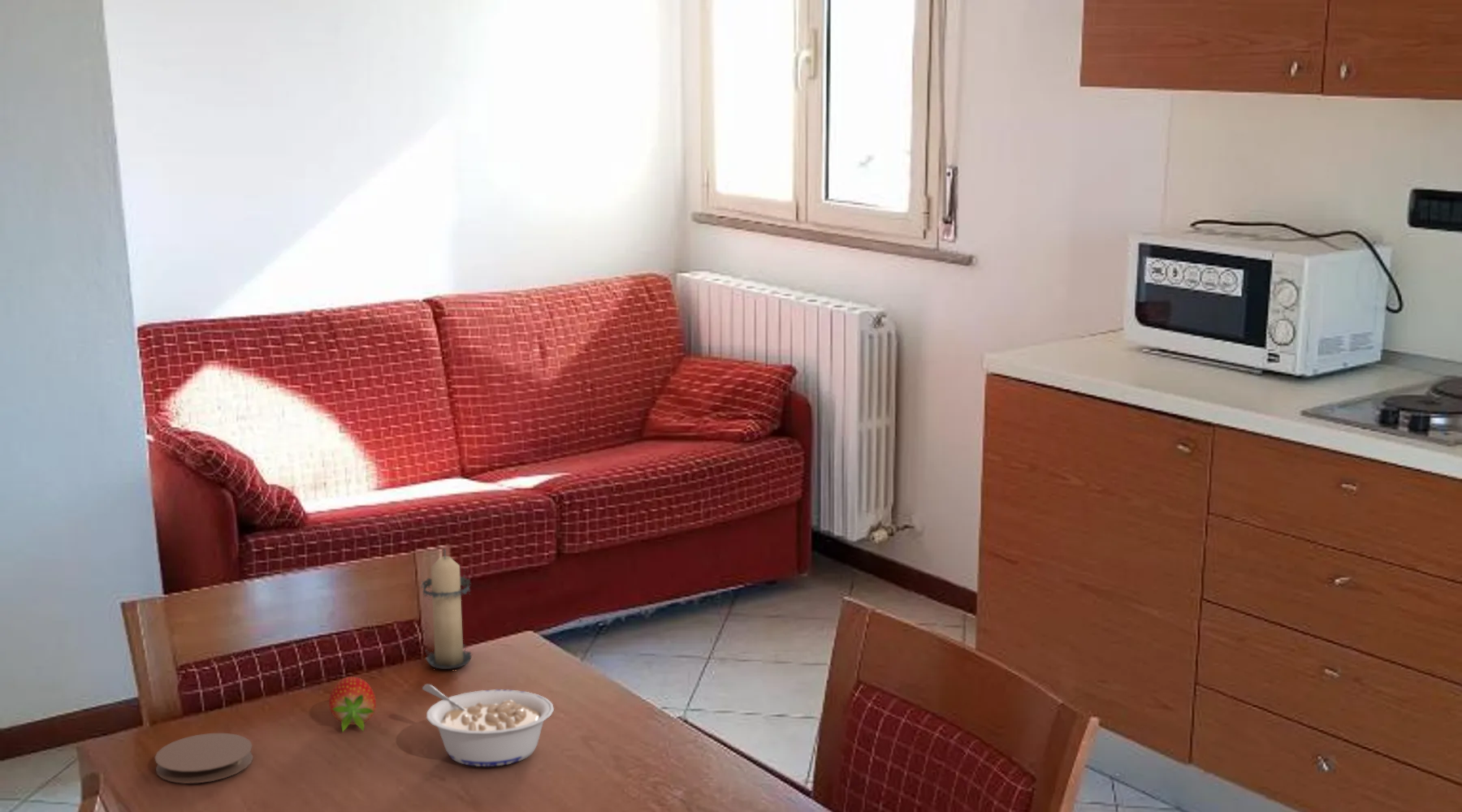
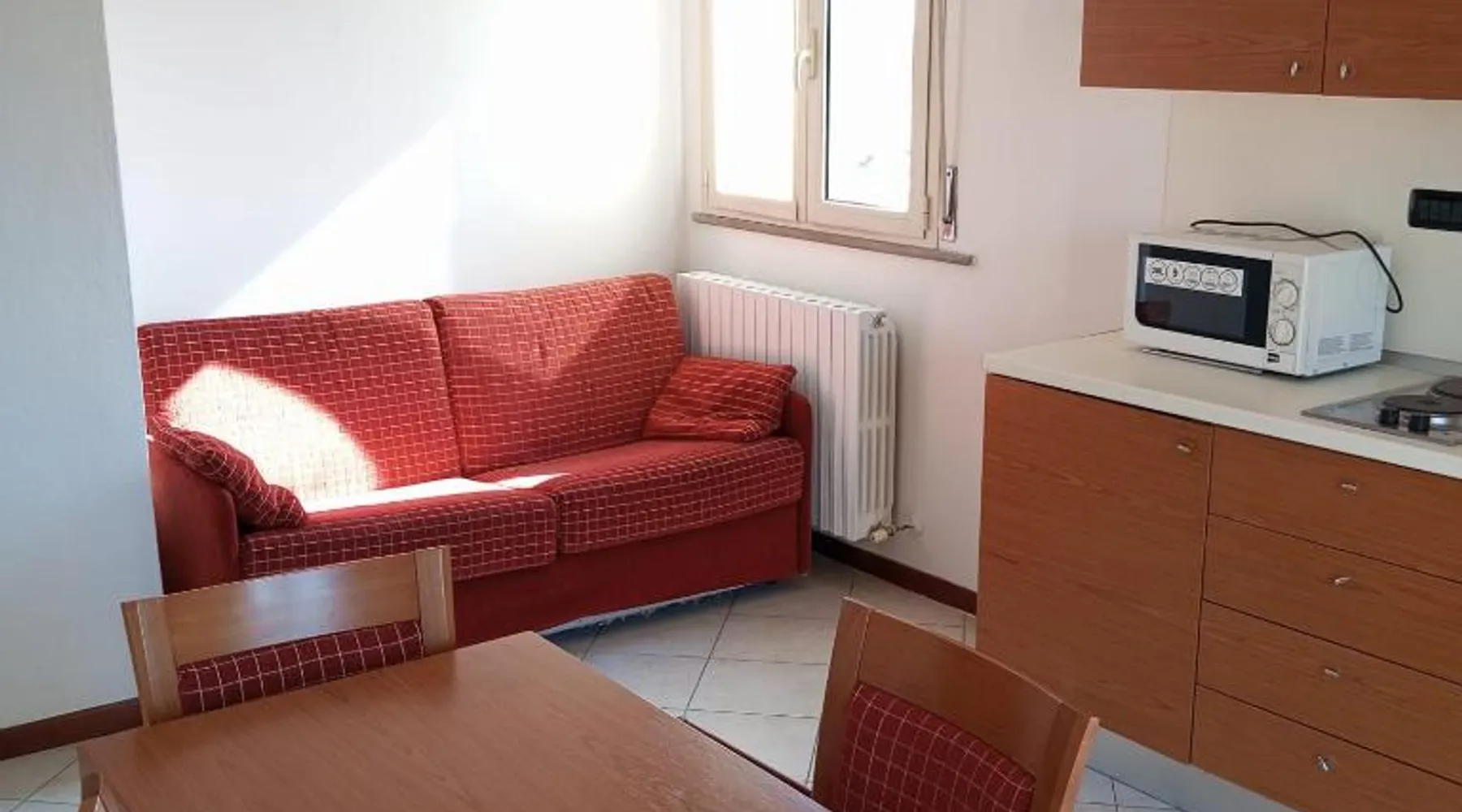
- candle [420,548,475,670]
- coaster [154,732,254,784]
- legume [422,684,555,767]
- fruit [328,676,377,732]
